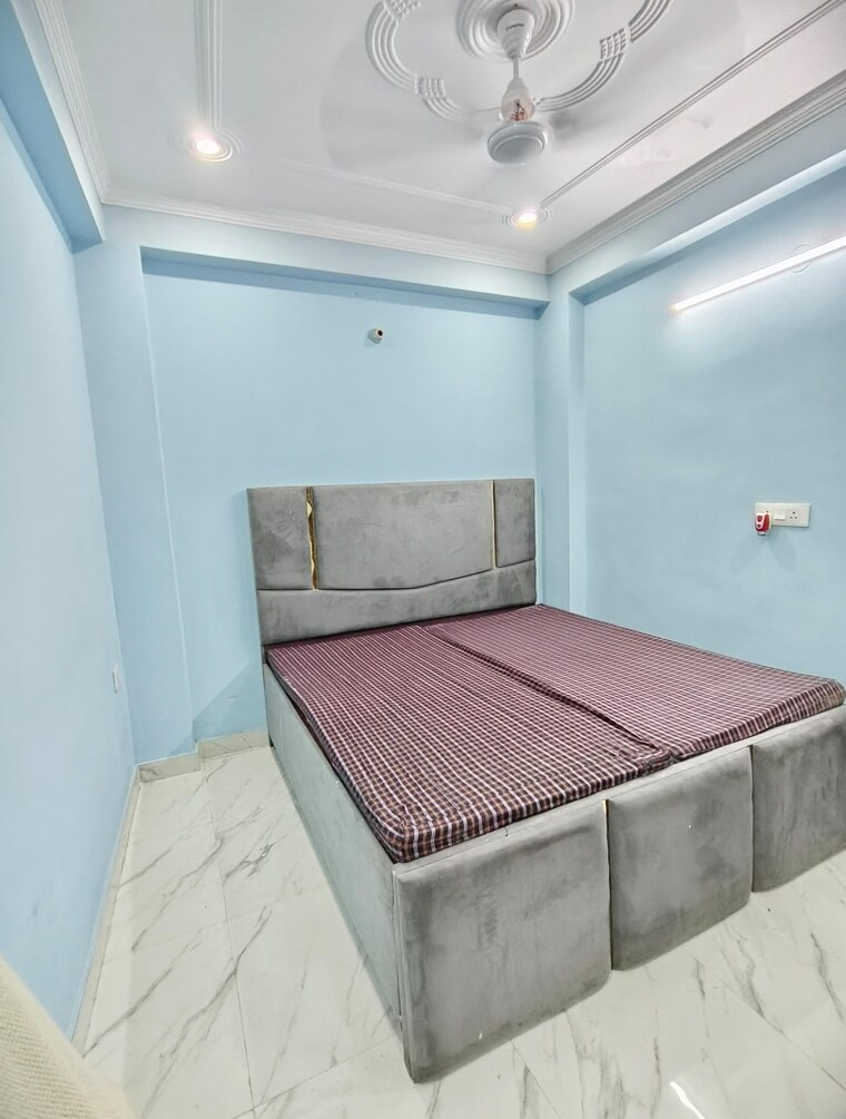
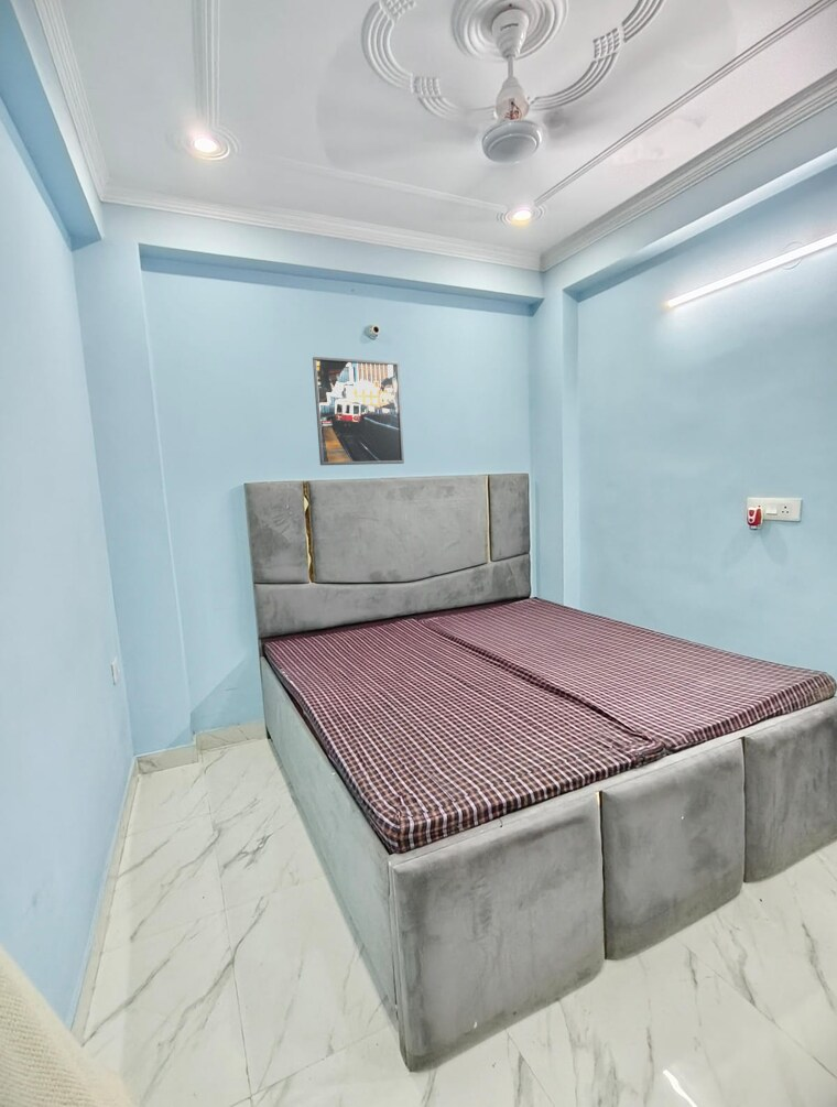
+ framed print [312,356,405,466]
